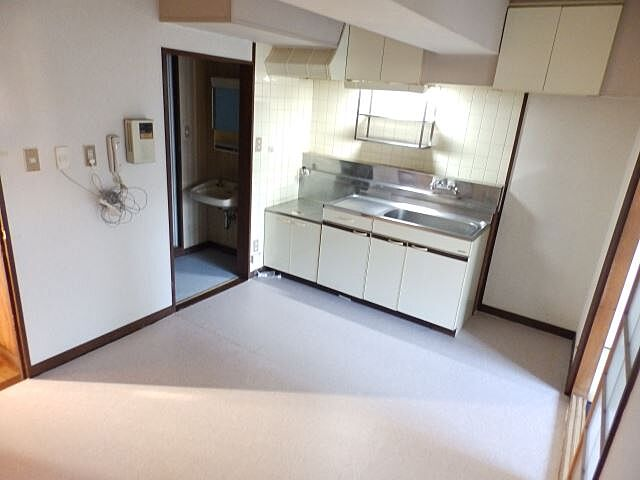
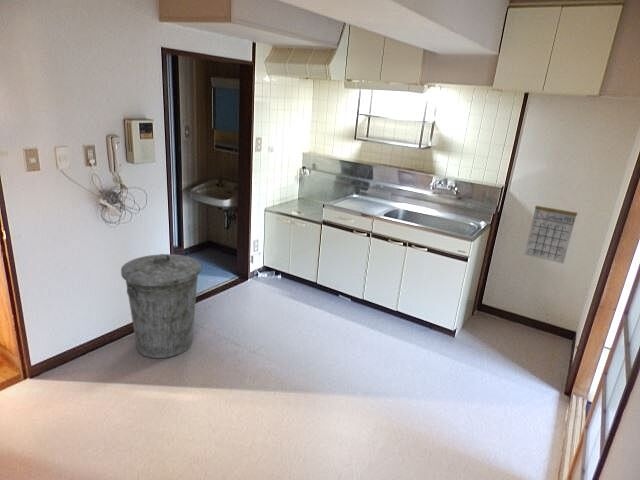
+ calendar [523,198,578,265]
+ trash can [120,253,202,359]
